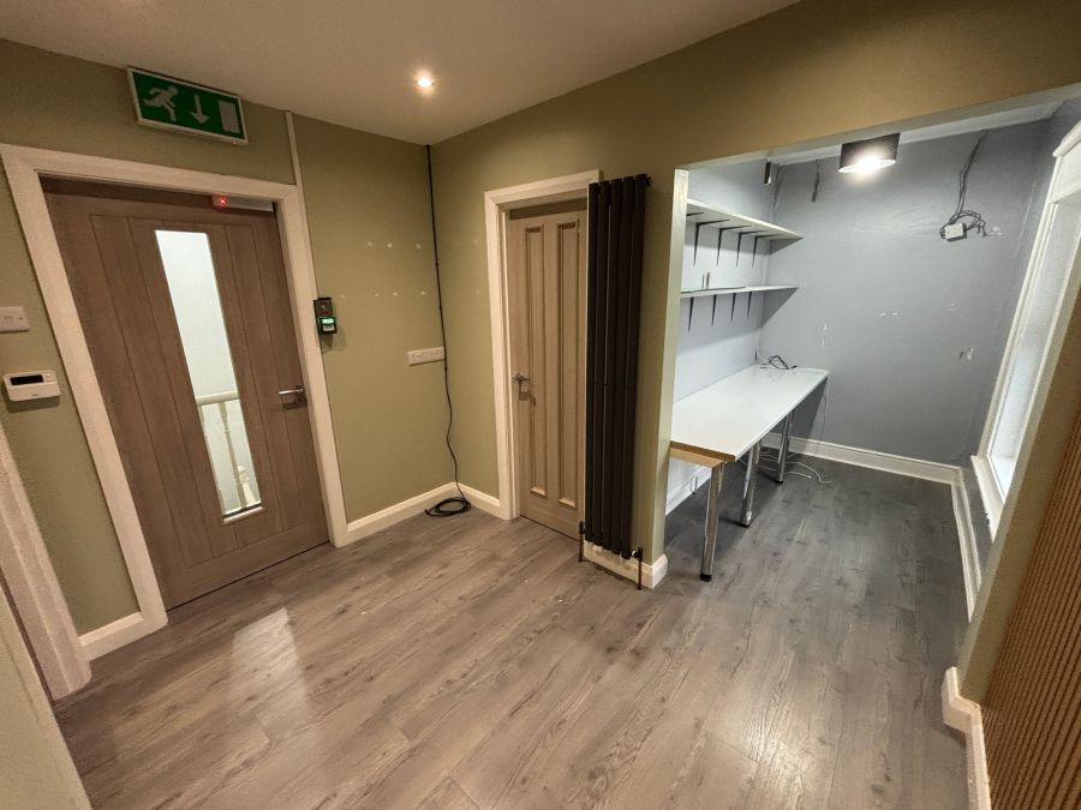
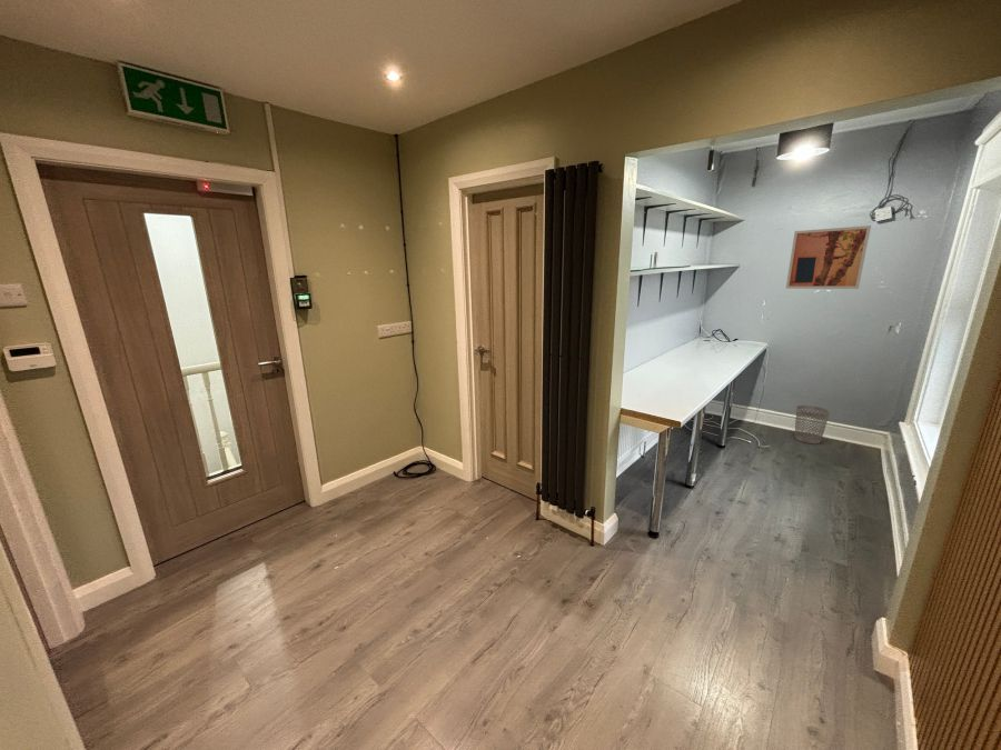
+ wall art [785,224,872,290]
+ wastebasket [794,404,831,444]
